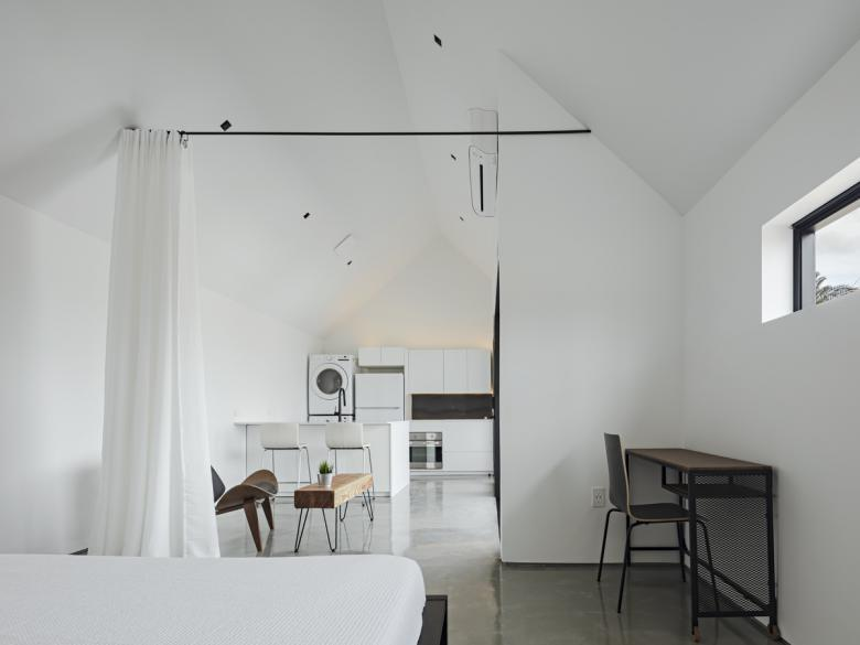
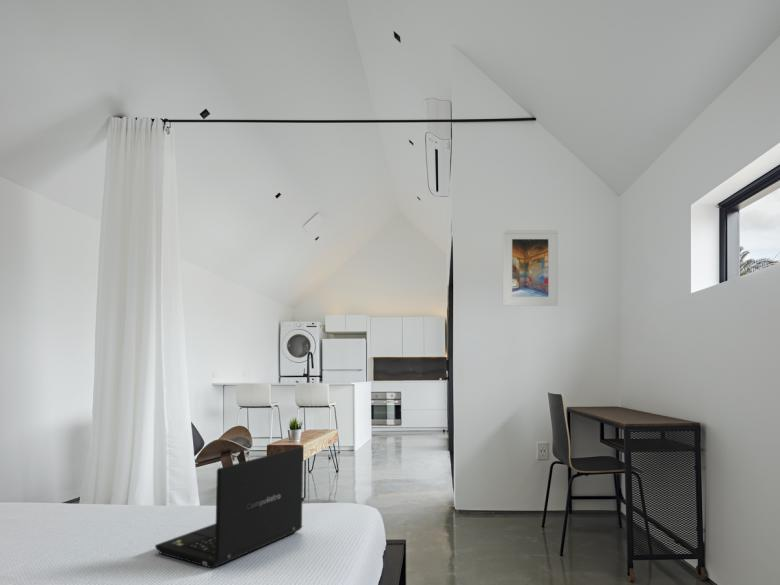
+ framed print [502,229,559,307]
+ laptop [154,446,304,569]
